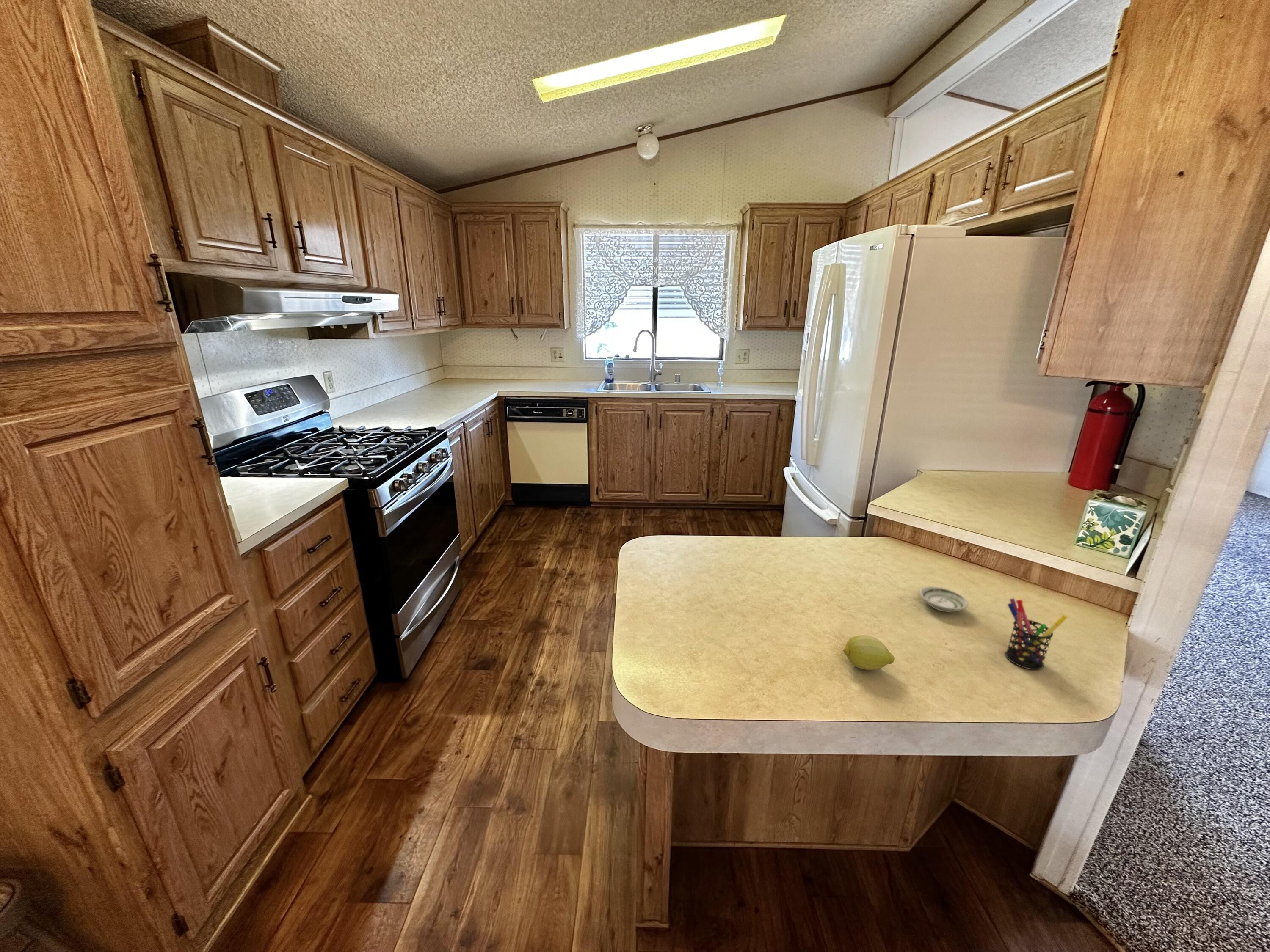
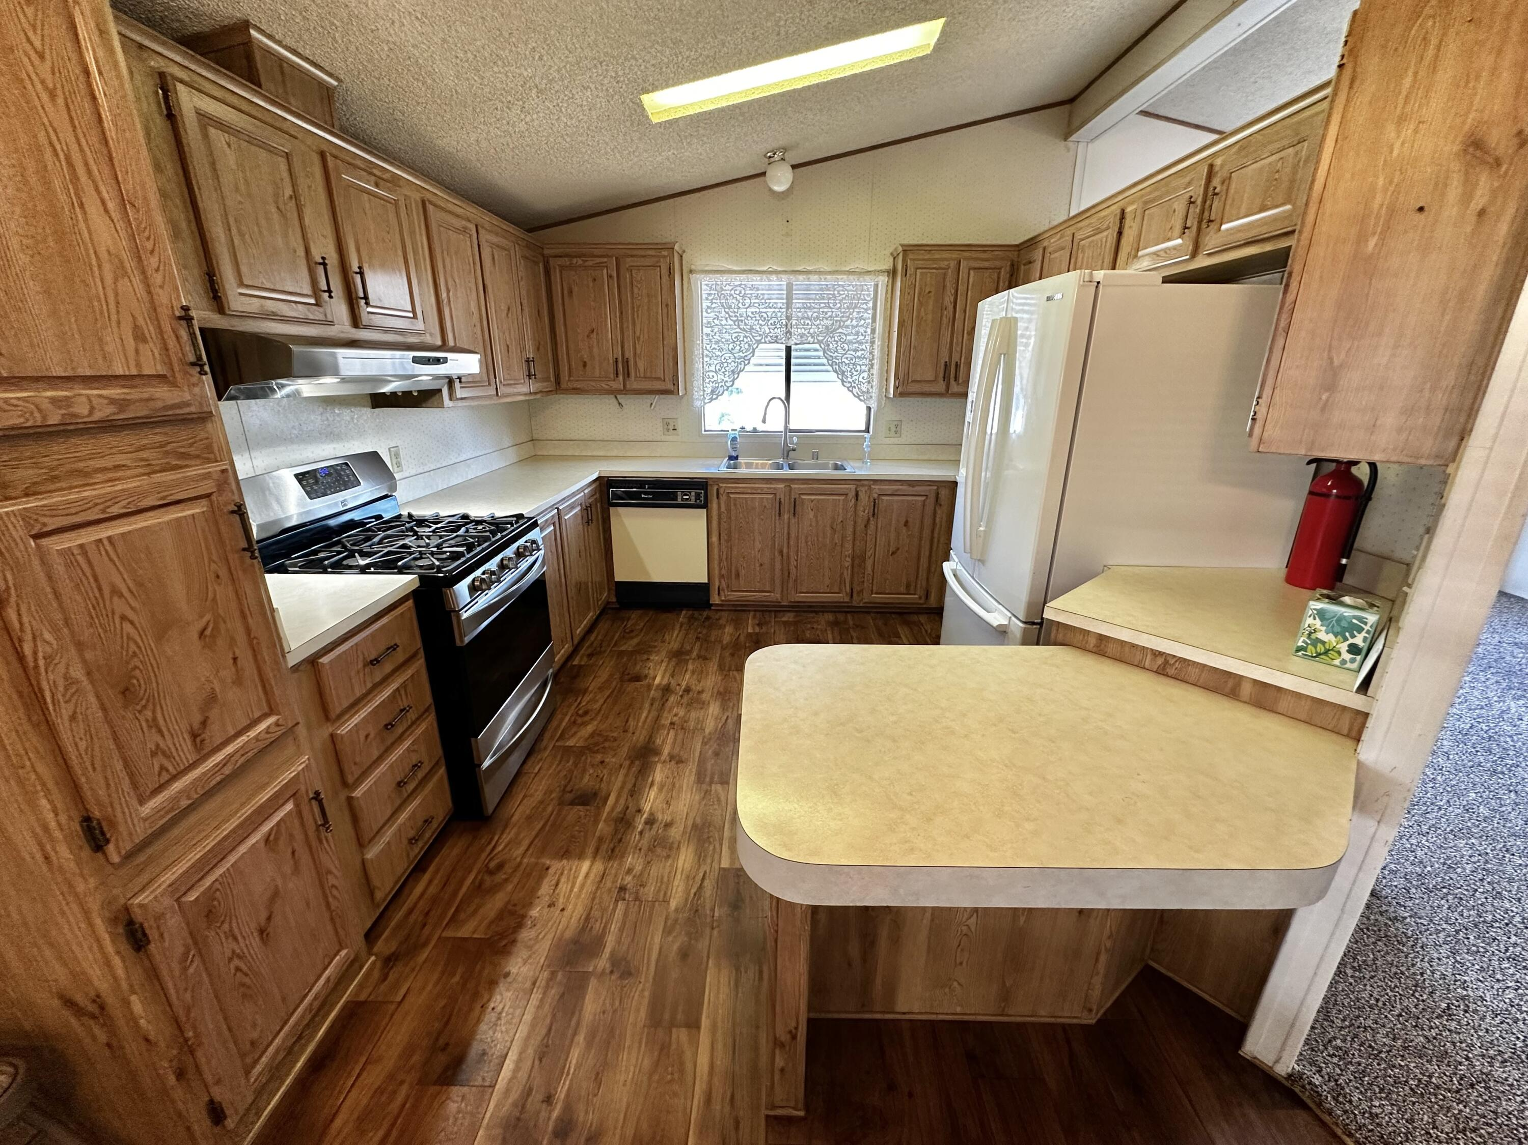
- fruit [843,635,895,670]
- pen holder [1005,598,1068,670]
- saucer [919,586,969,612]
